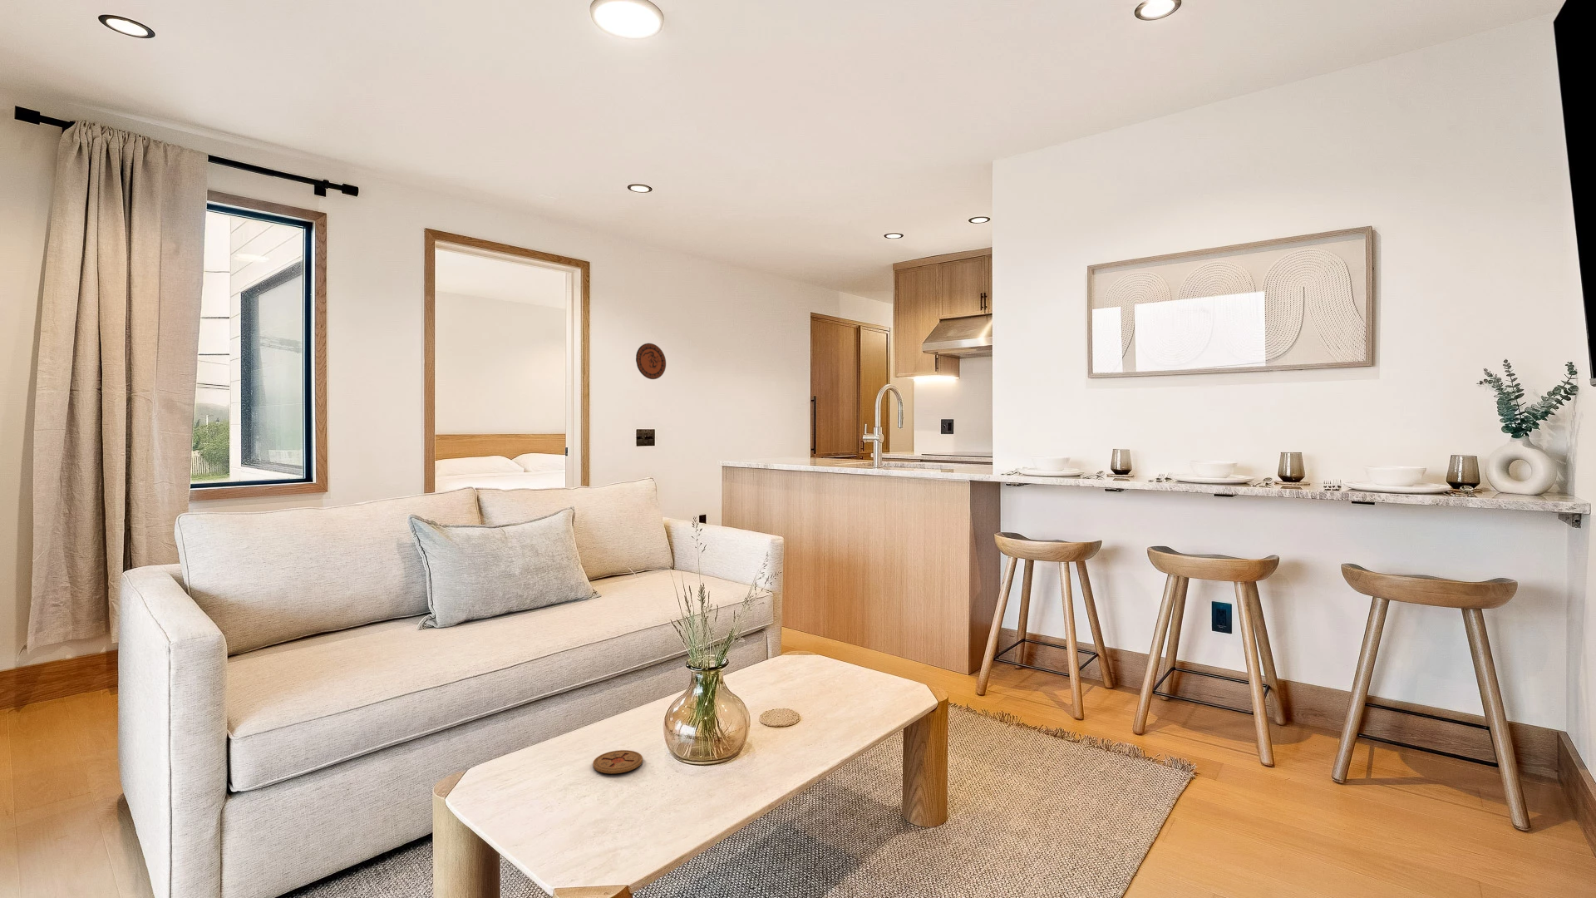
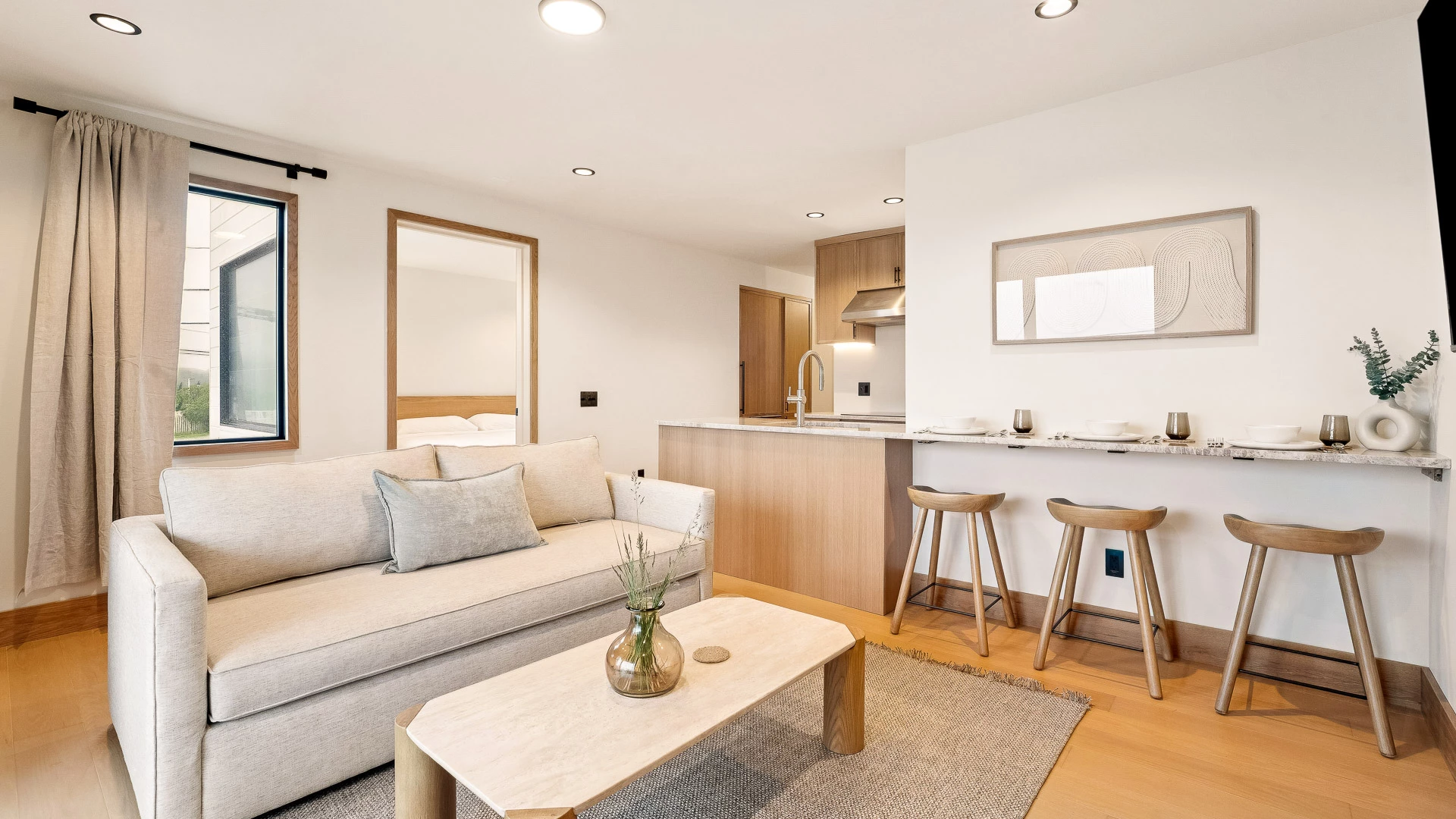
- coaster [592,749,643,774]
- decorative plate [635,342,666,380]
